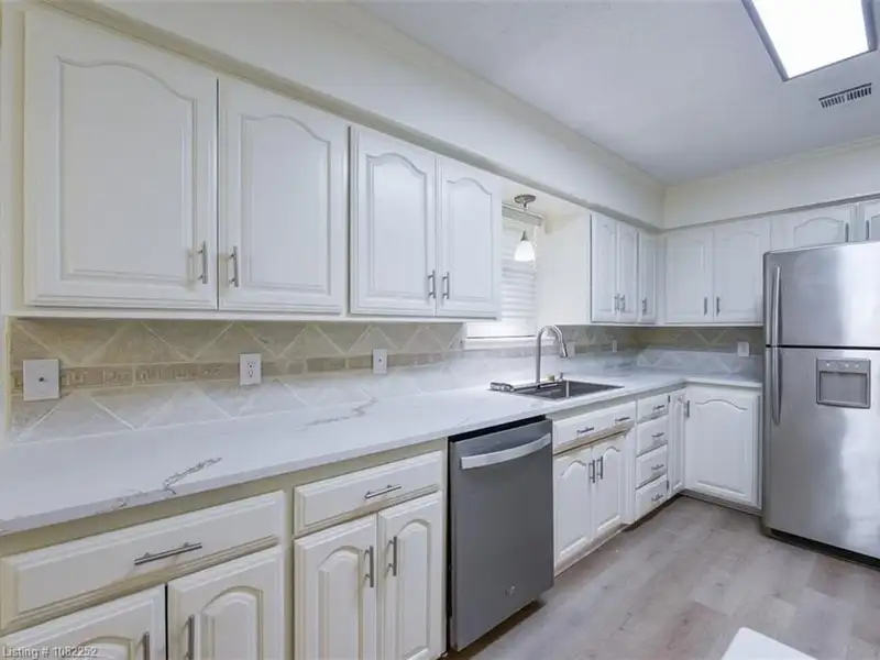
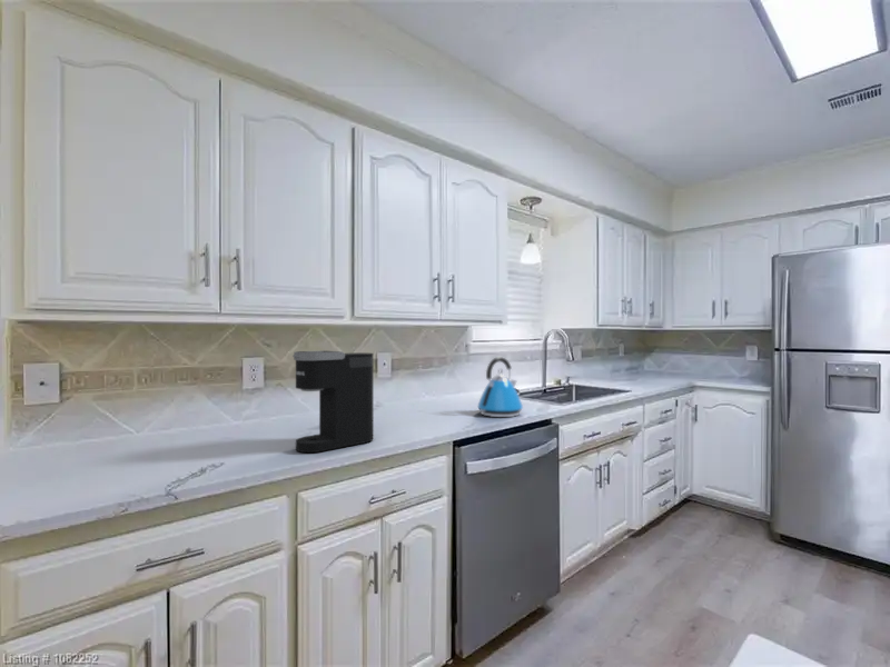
+ coffee maker [291,349,375,454]
+ kettle [476,356,524,418]
